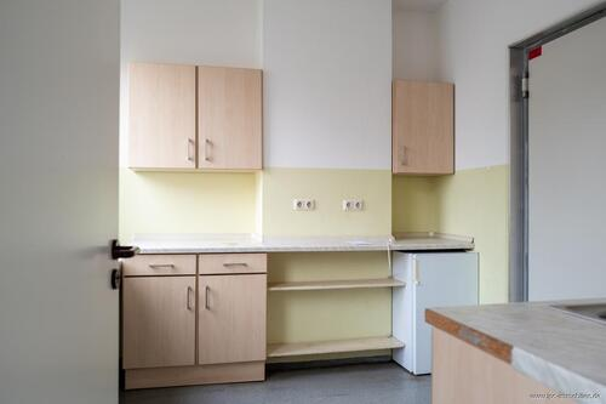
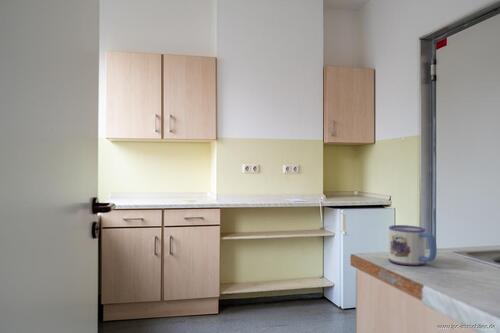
+ mug [388,224,438,267]
